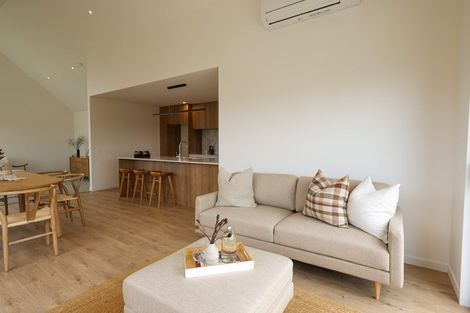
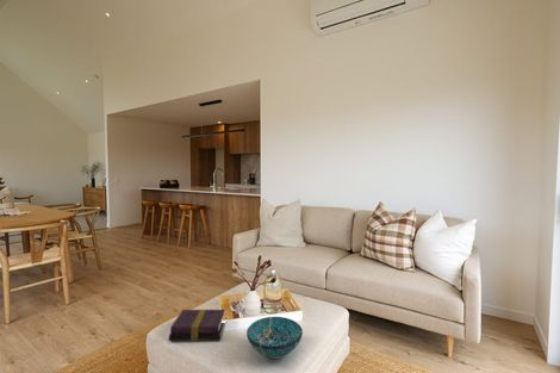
+ book [168,309,226,342]
+ decorative bowl [245,316,304,359]
